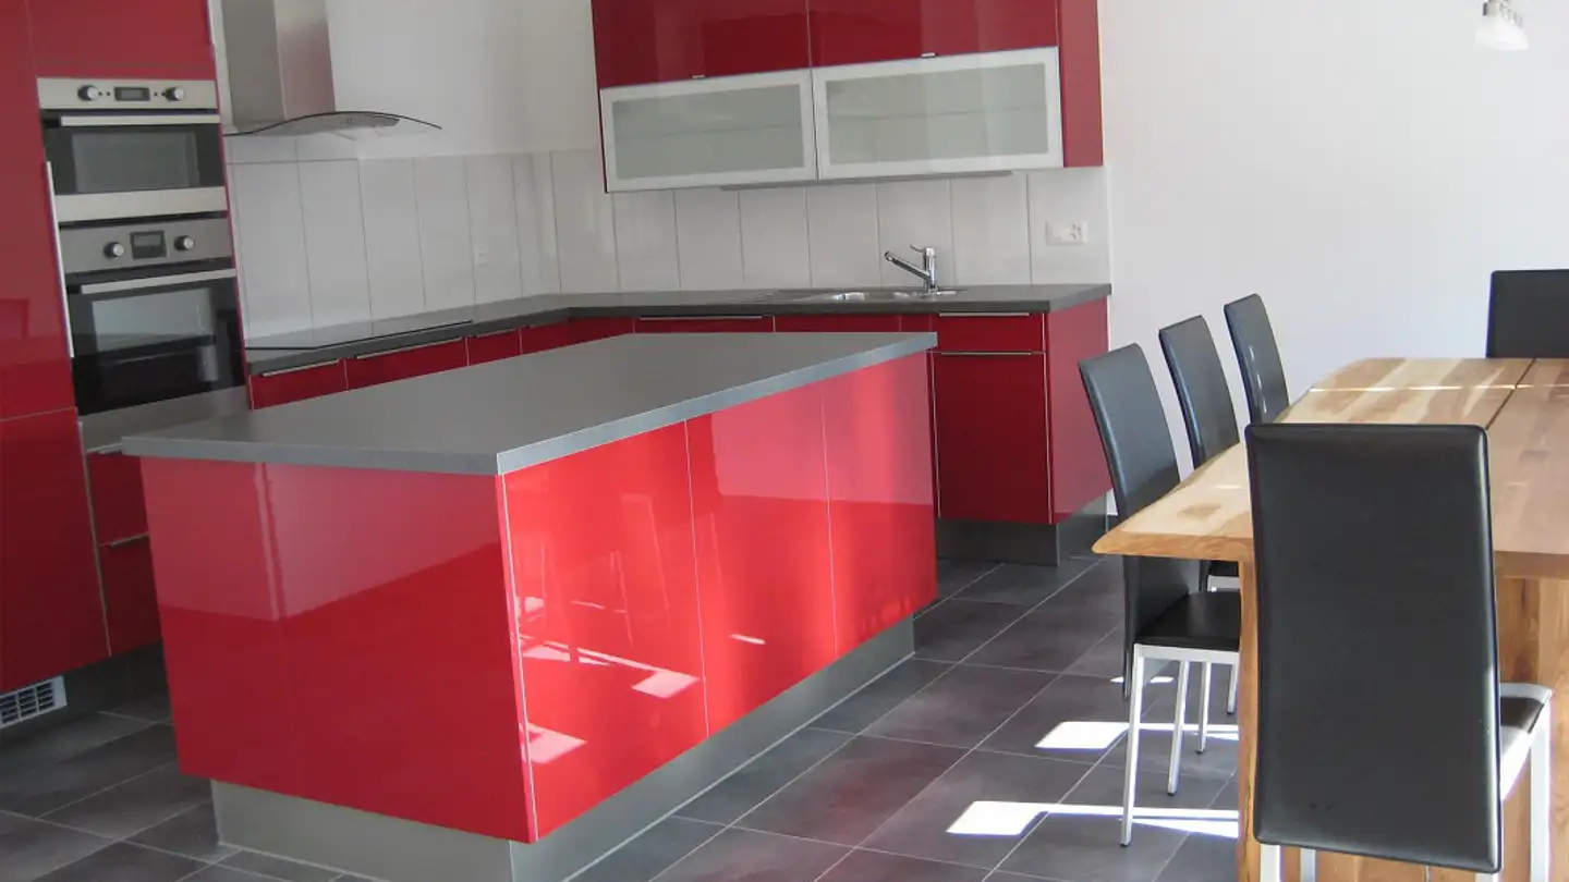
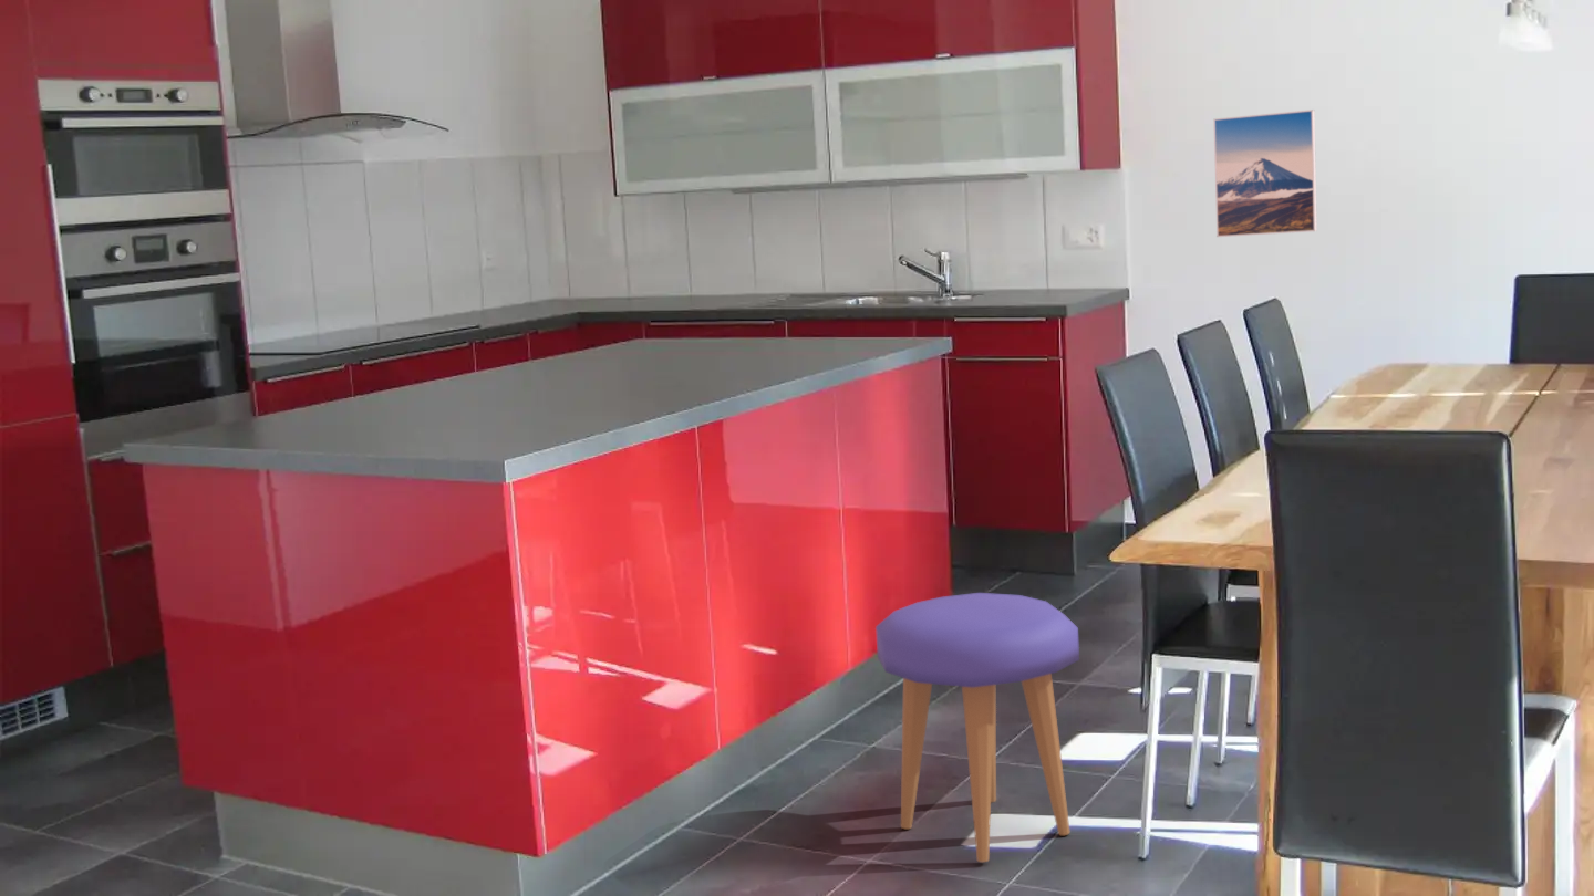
+ stool [874,592,1080,863]
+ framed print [1212,108,1318,238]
